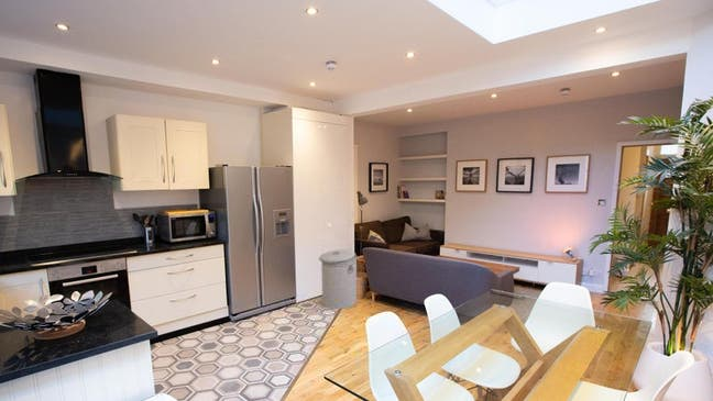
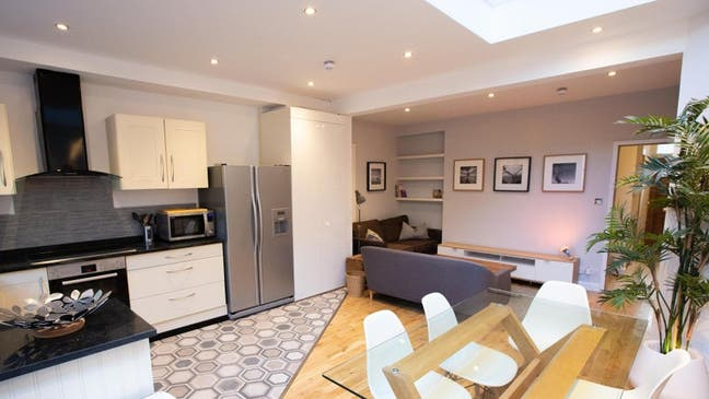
- can [318,248,358,310]
